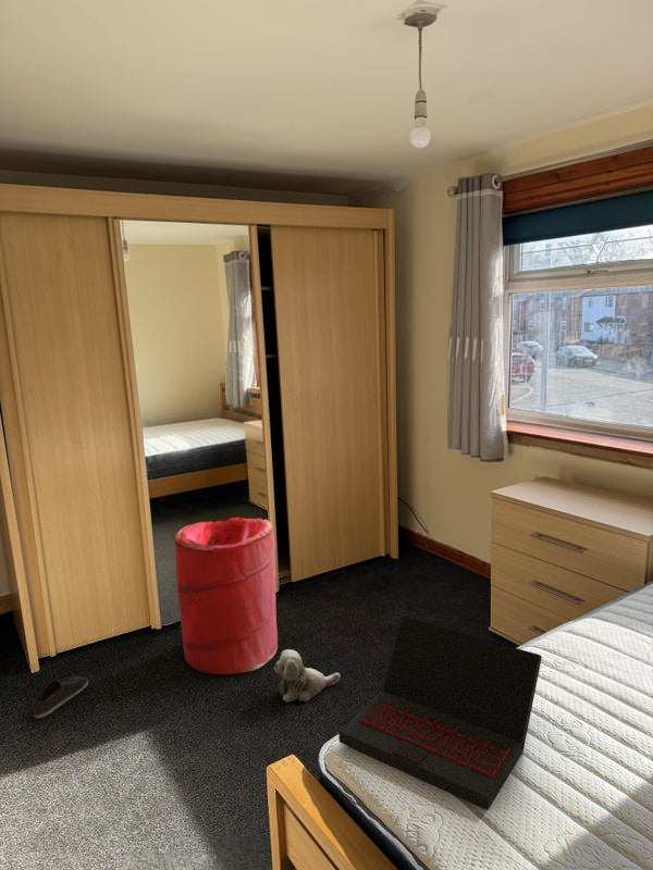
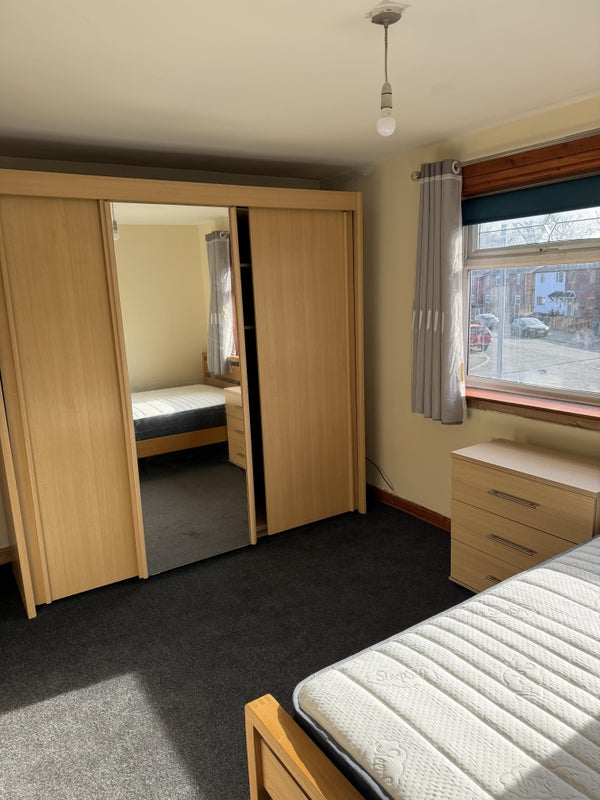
- shoe [32,675,89,719]
- plush toy [273,648,341,704]
- laundry hamper [173,517,279,675]
- laptop [337,616,543,810]
